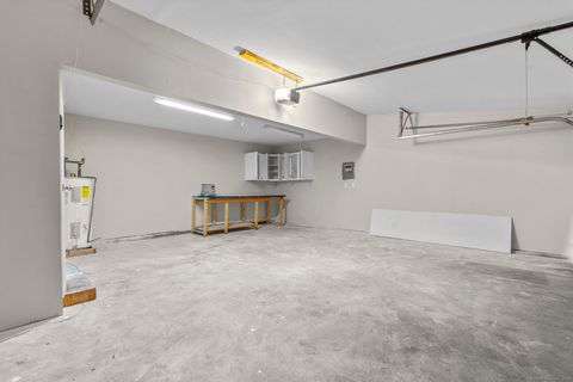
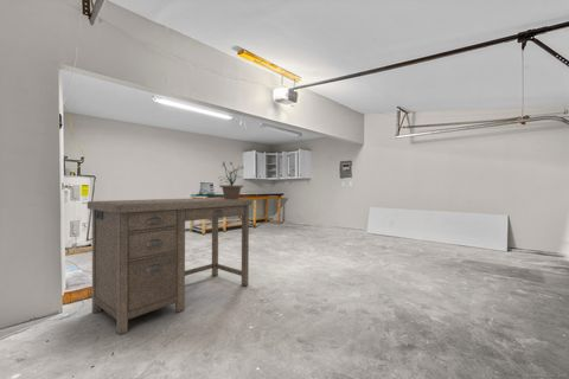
+ potted plant [218,160,245,199]
+ desk [87,197,252,336]
